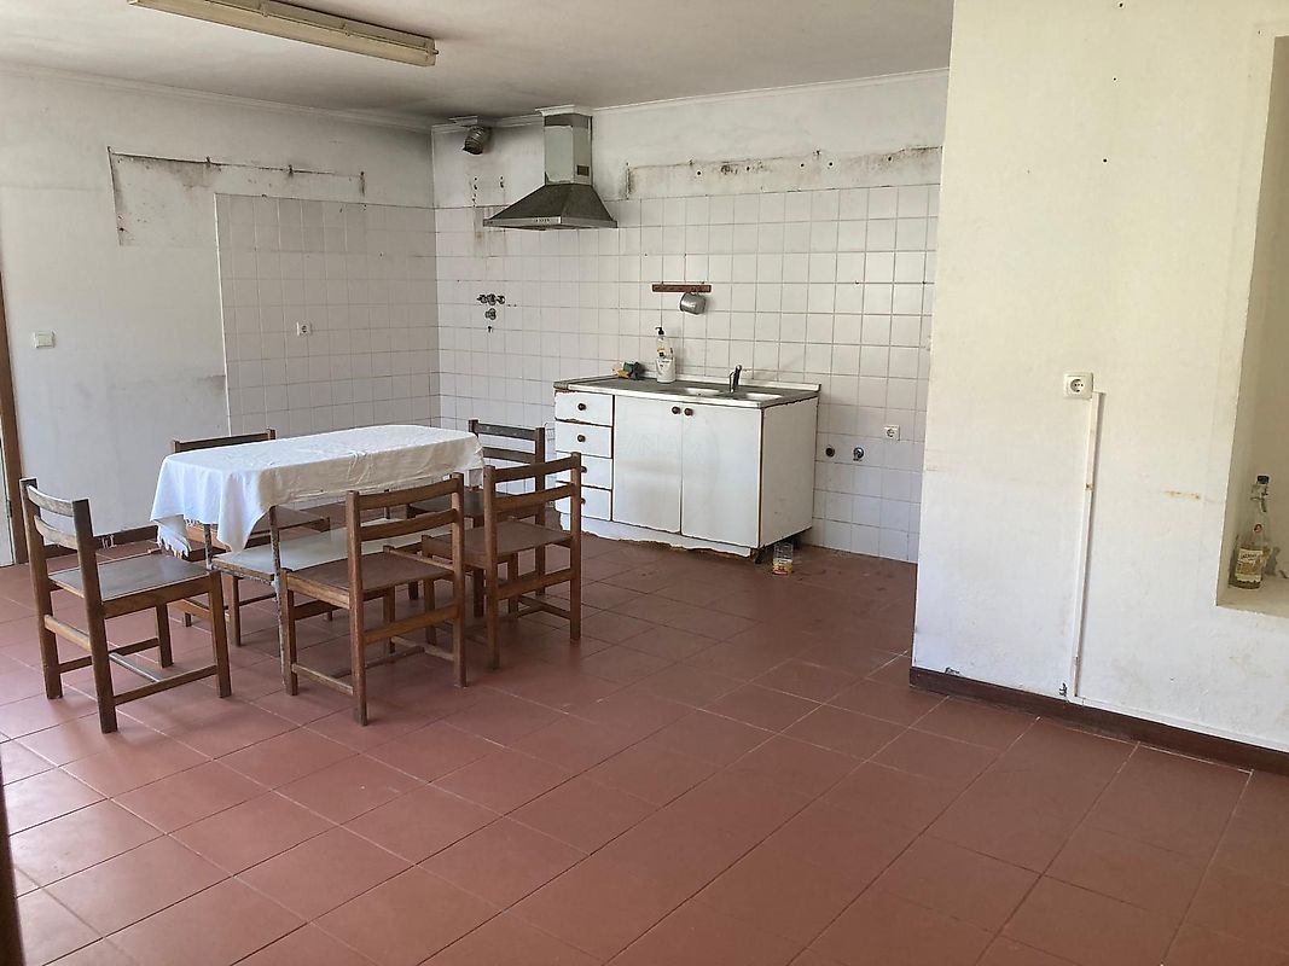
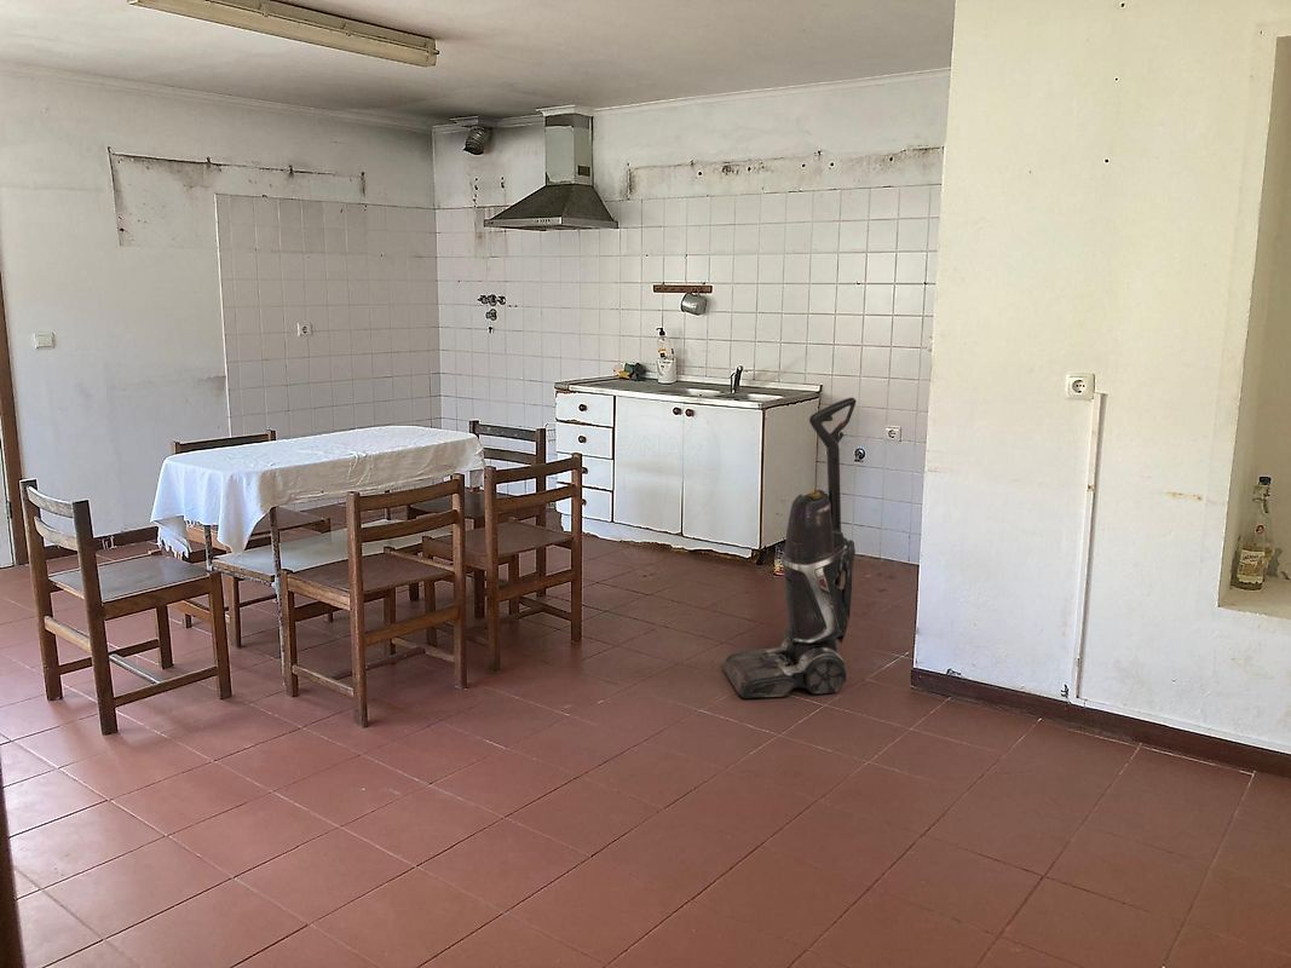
+ vacuum cleaner [722,397,858,699]
